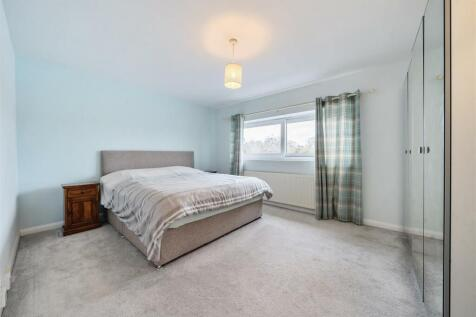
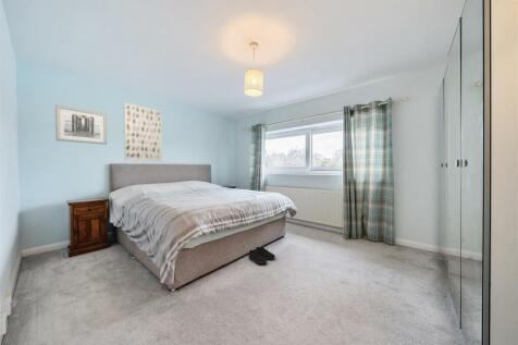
+ shoe [247,245,276,266]
+ wall art [54,104,108,146]
+ wall art [122,101,163,162]
